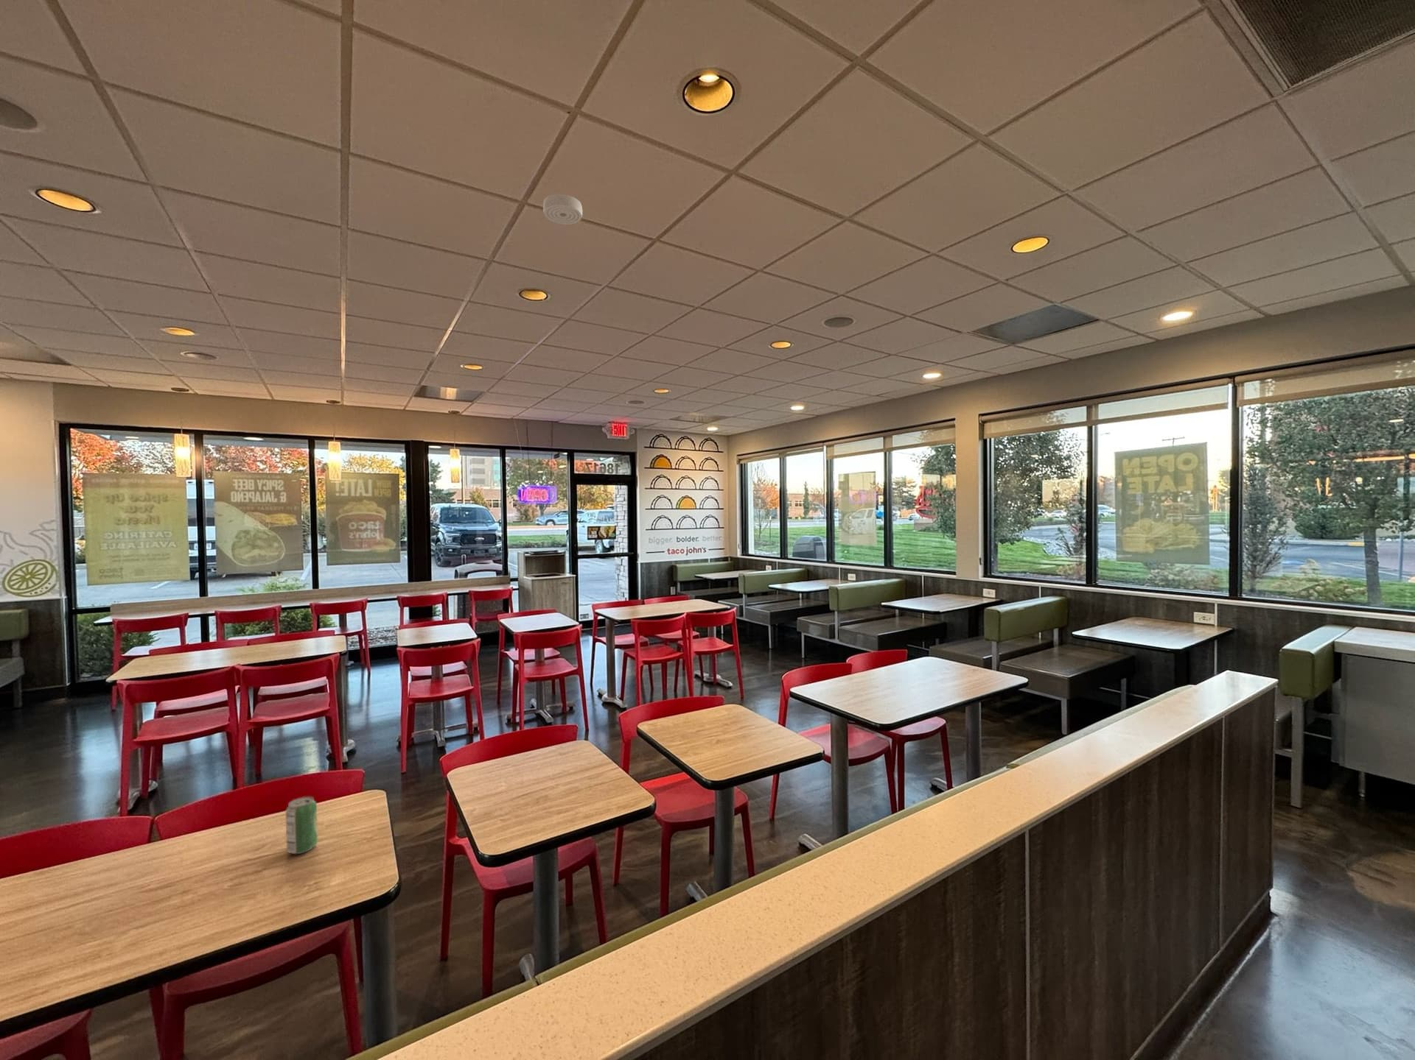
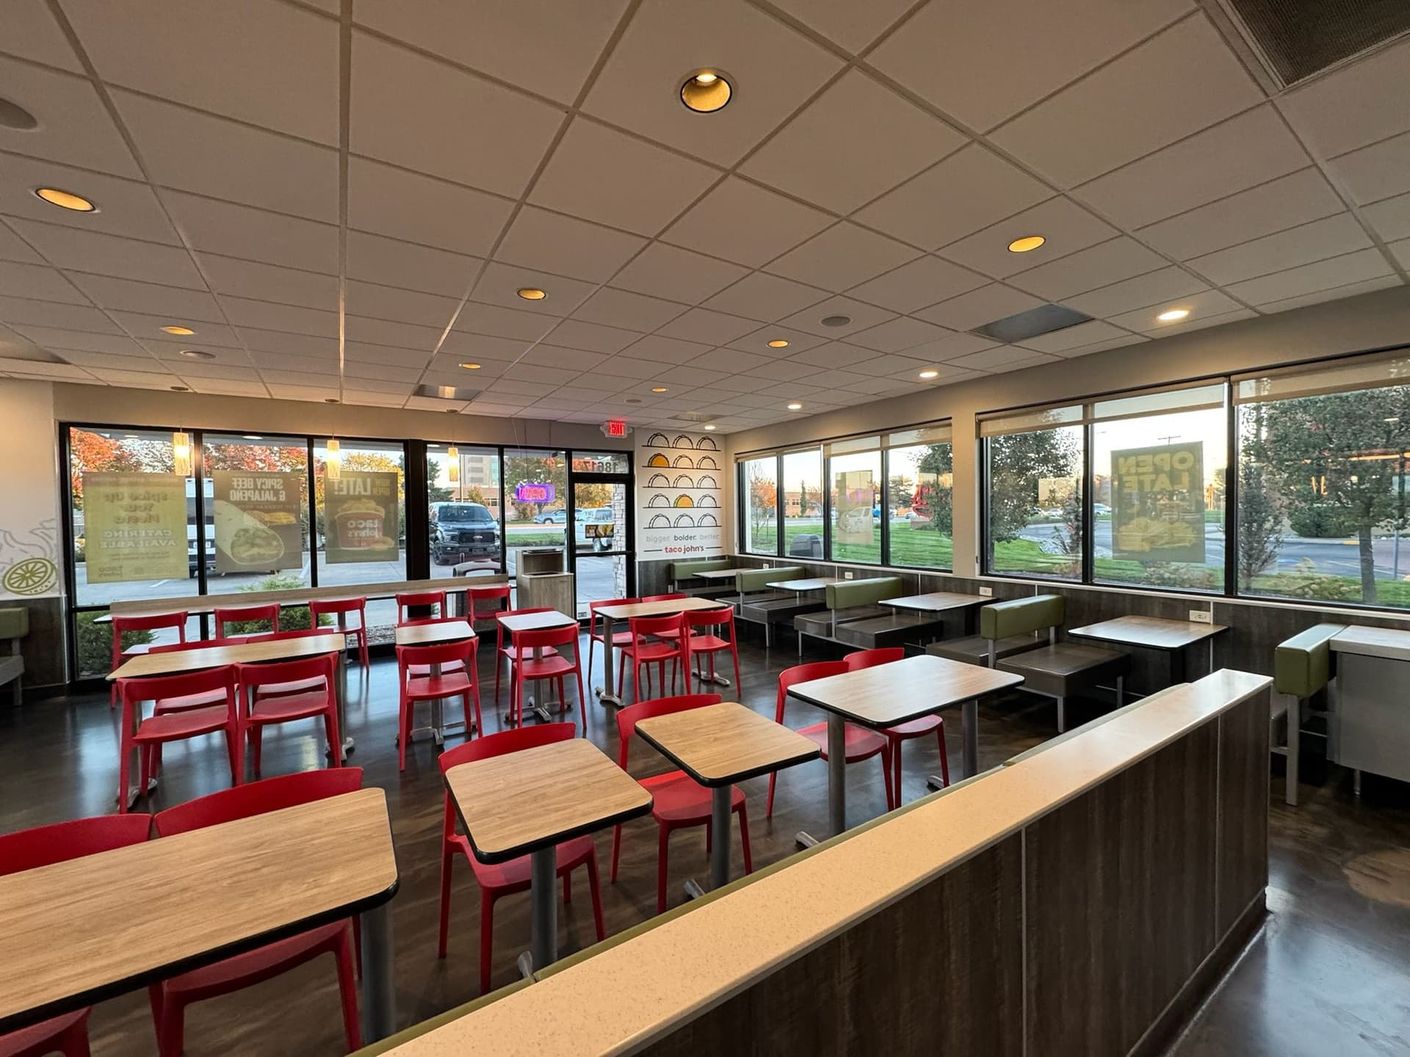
- beverage can [285,796,319,855]
- smoke detector [543,193,583,225]
